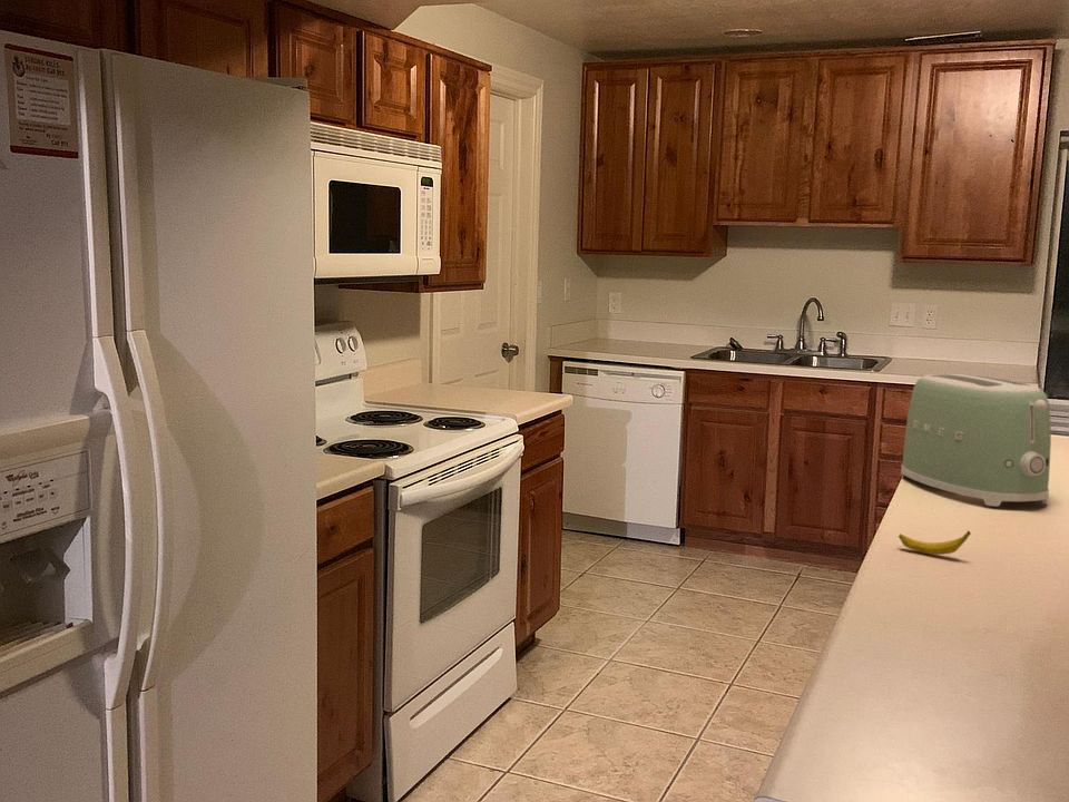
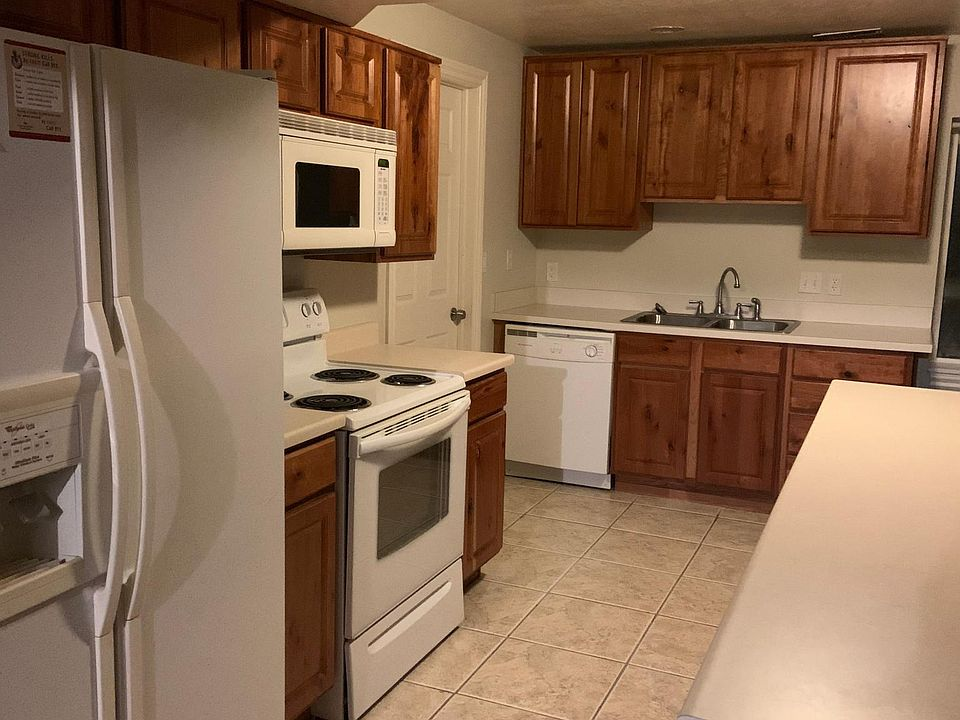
- banana [898,529,972,556]
- toaster [900,373,1052,508]
